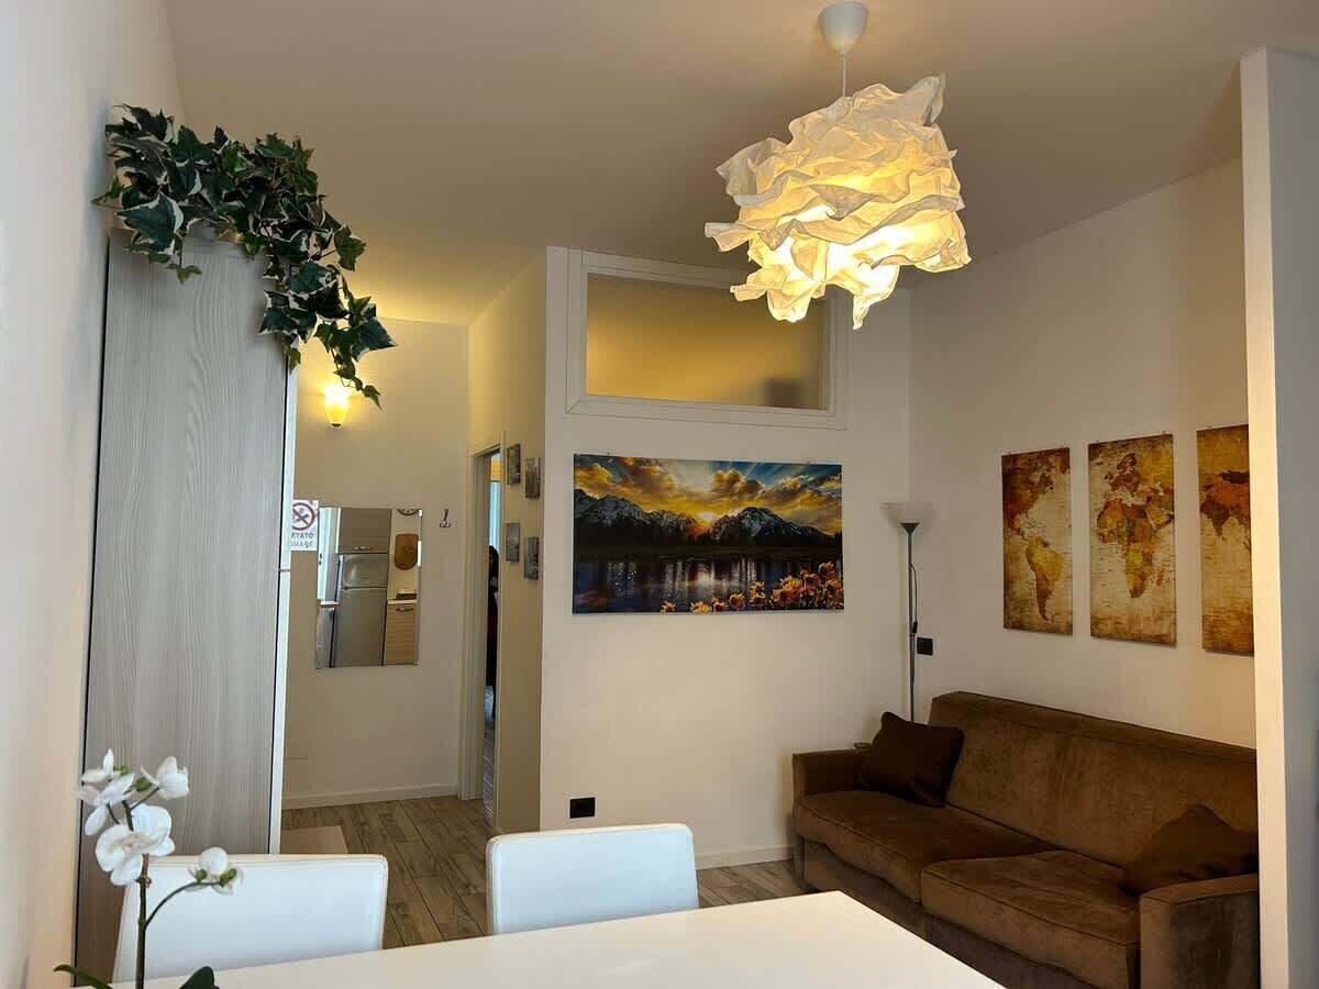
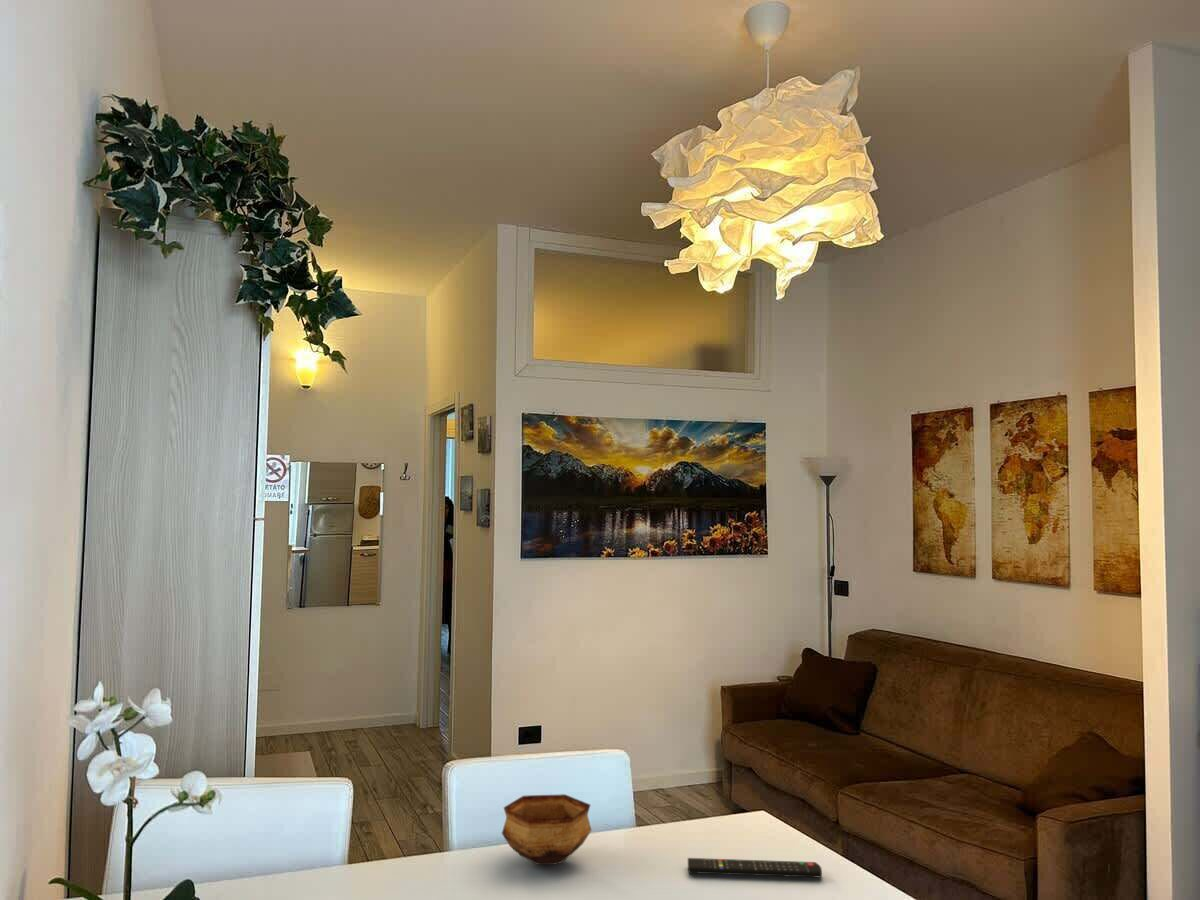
+ bowl [501,793,593,866]
+ remote control [687,857,823,879]
